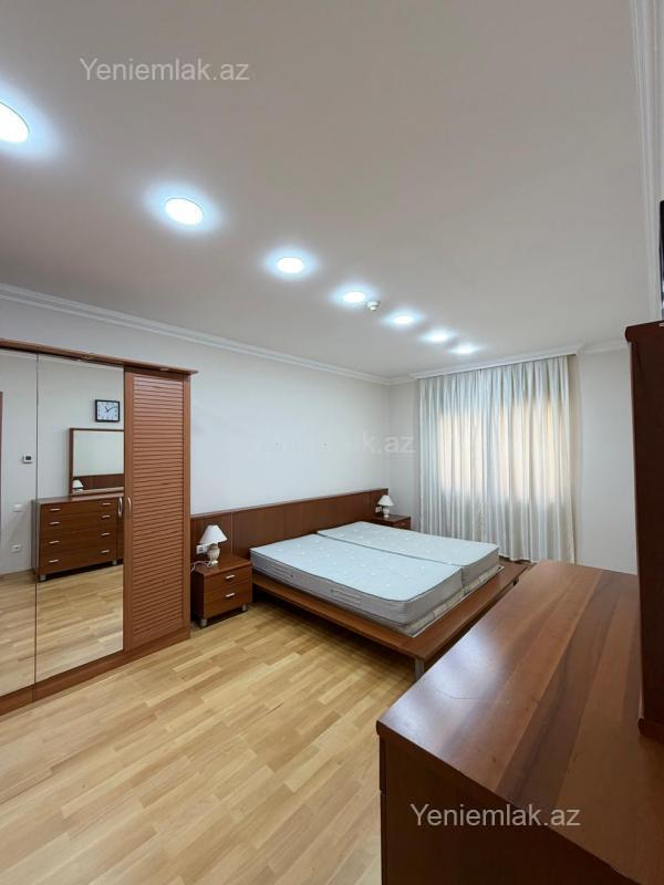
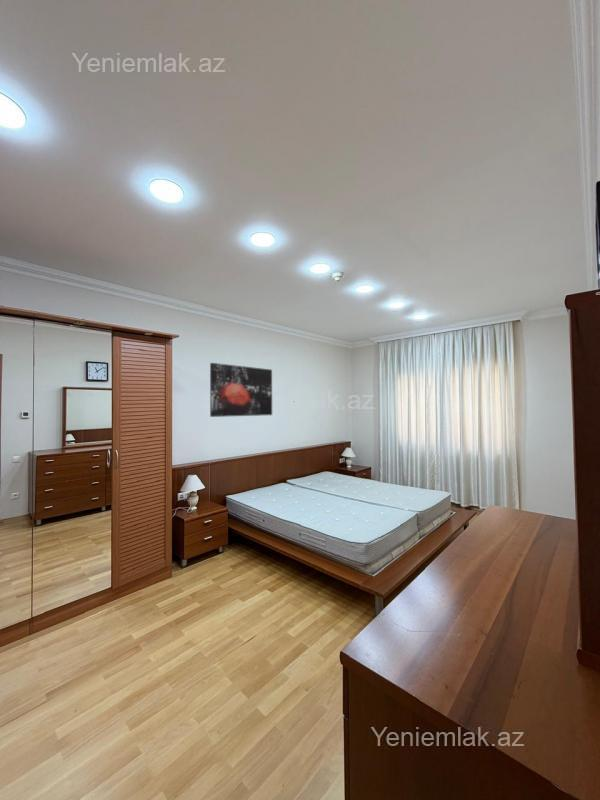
+ wall art [209,362,273,418]
